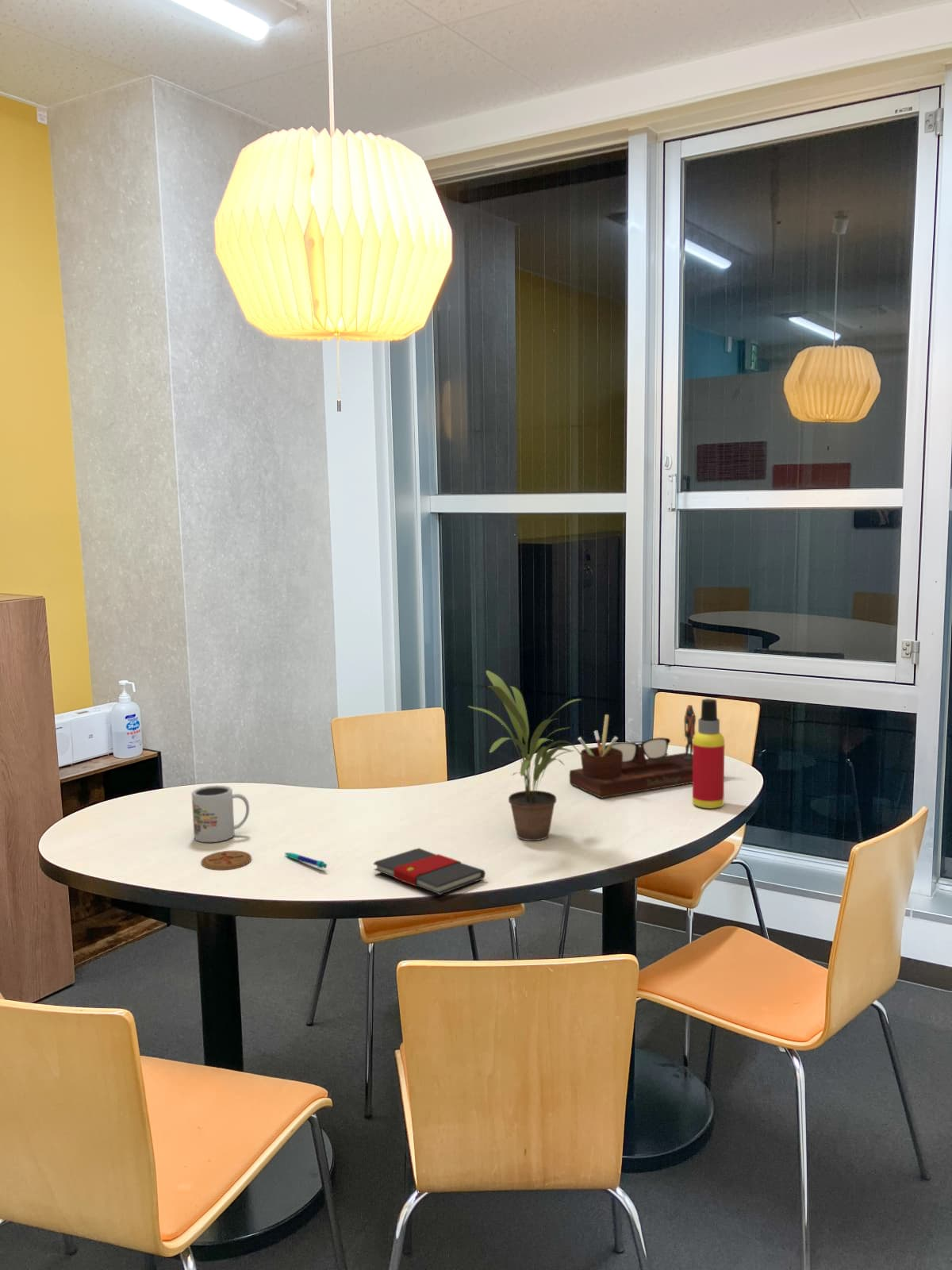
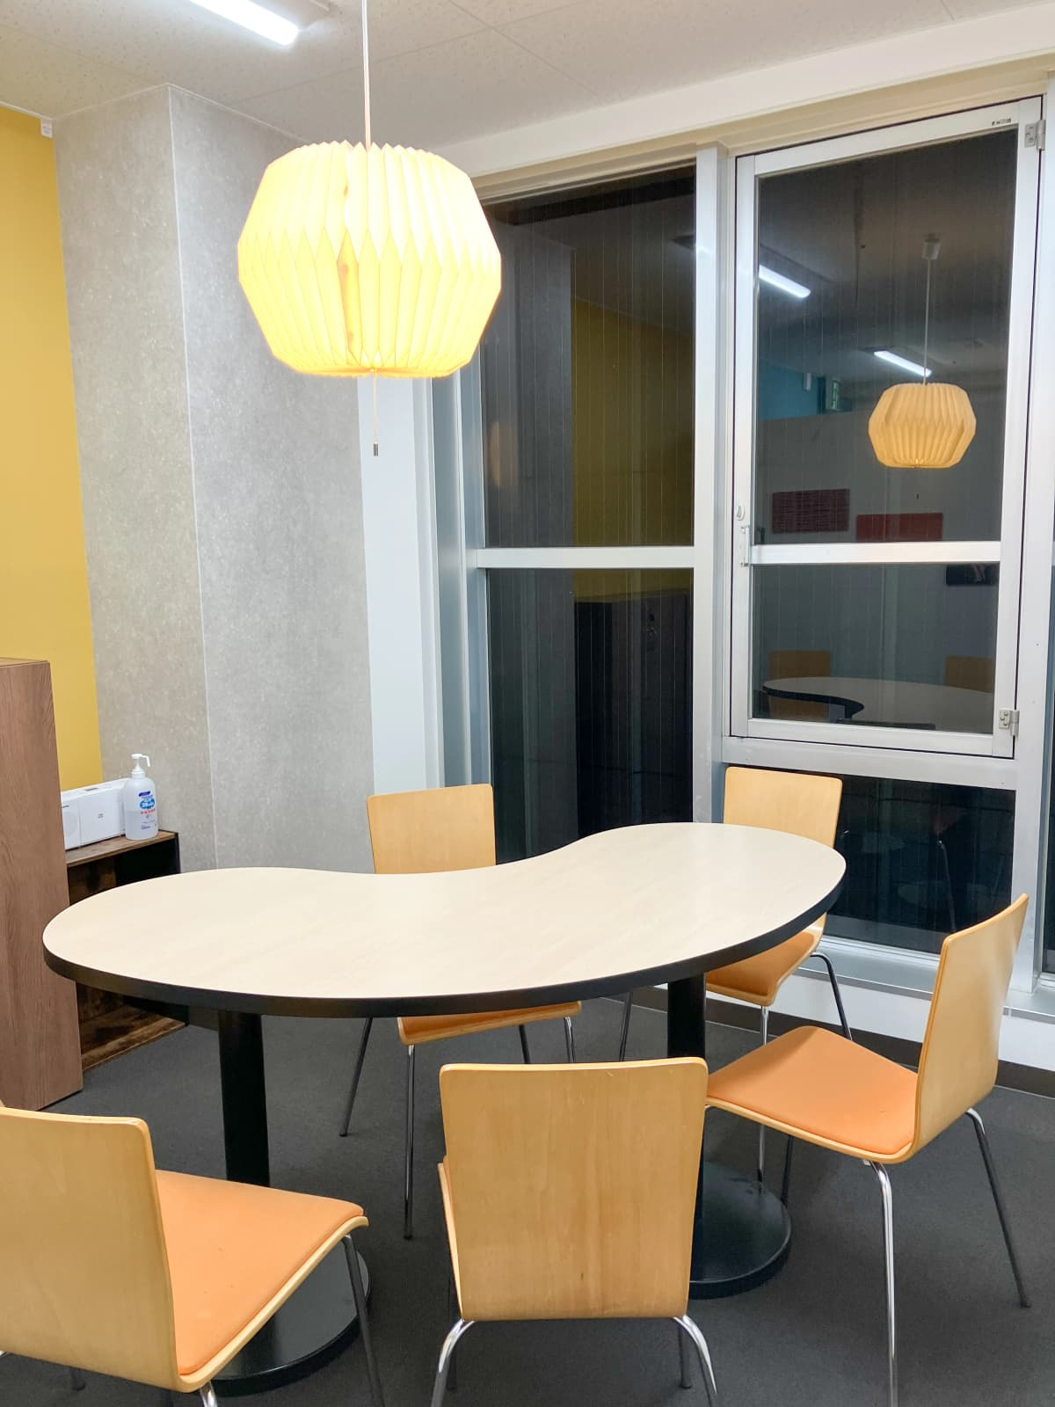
- coaster [200,850,252,871]
- desk organizer [569,704,697,799]
- potted plant [467,670,585,841]
- mug [190,784,250,843]
- spray bottle [692,698,725,809]
- book [372,847,486,895]
- pen [284,852,328,869]
